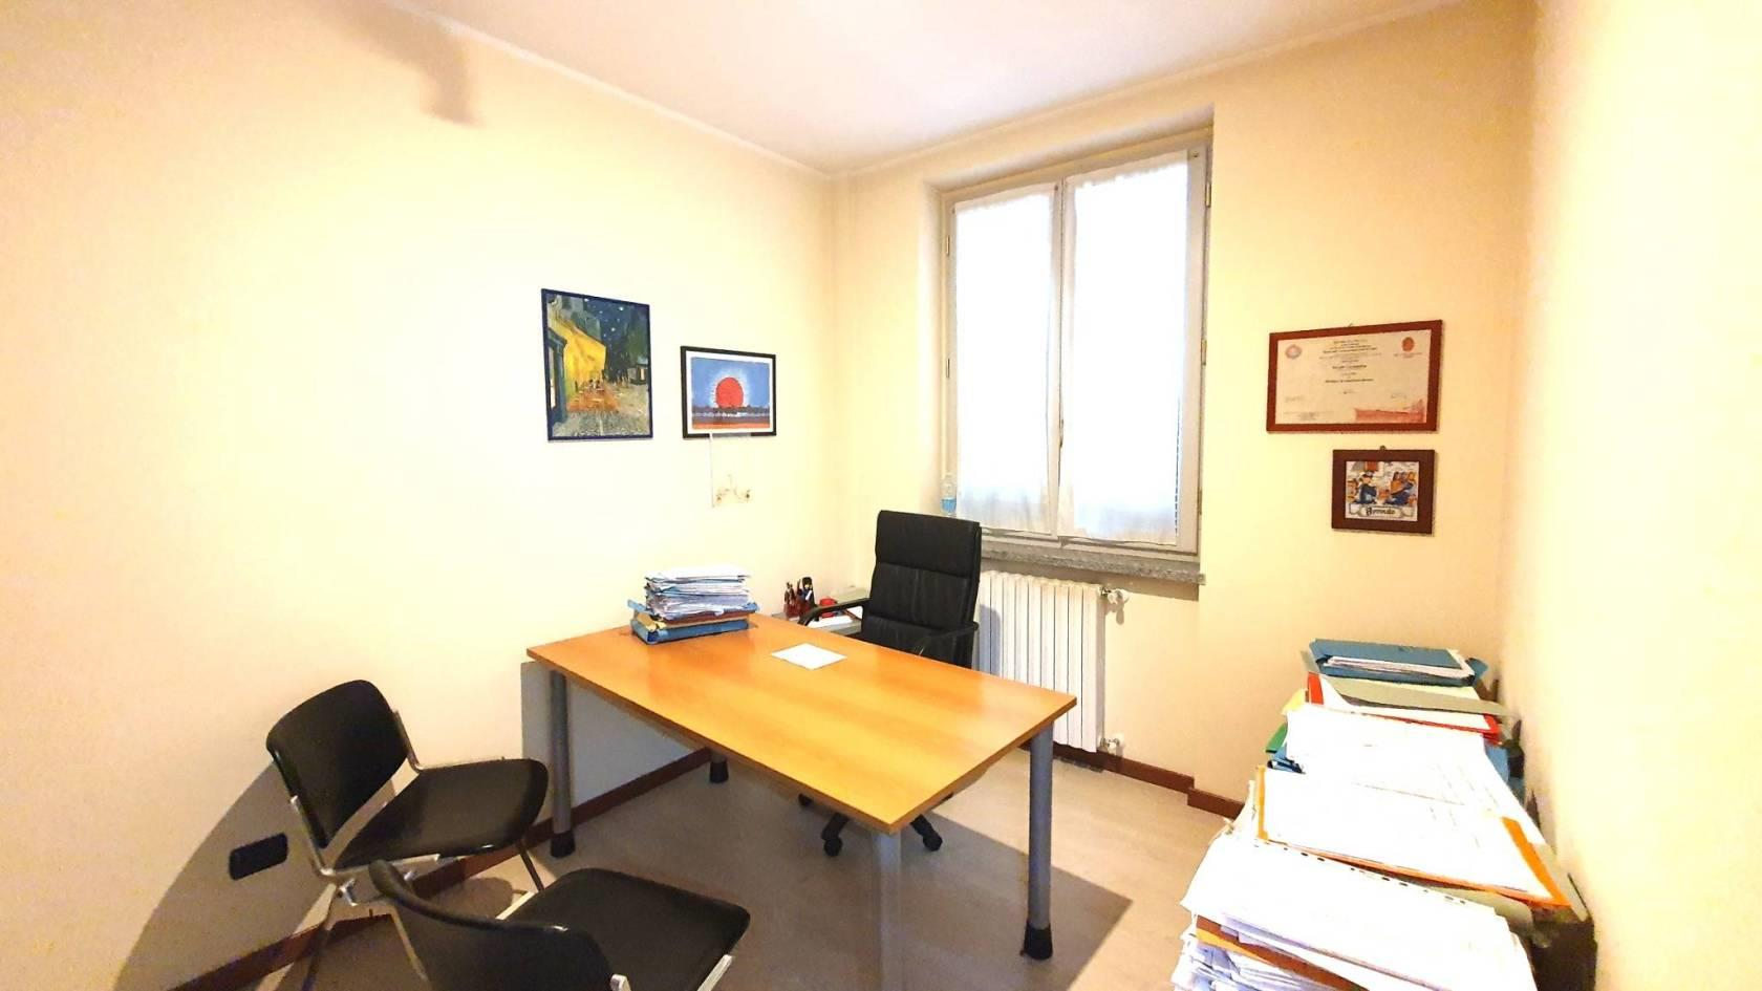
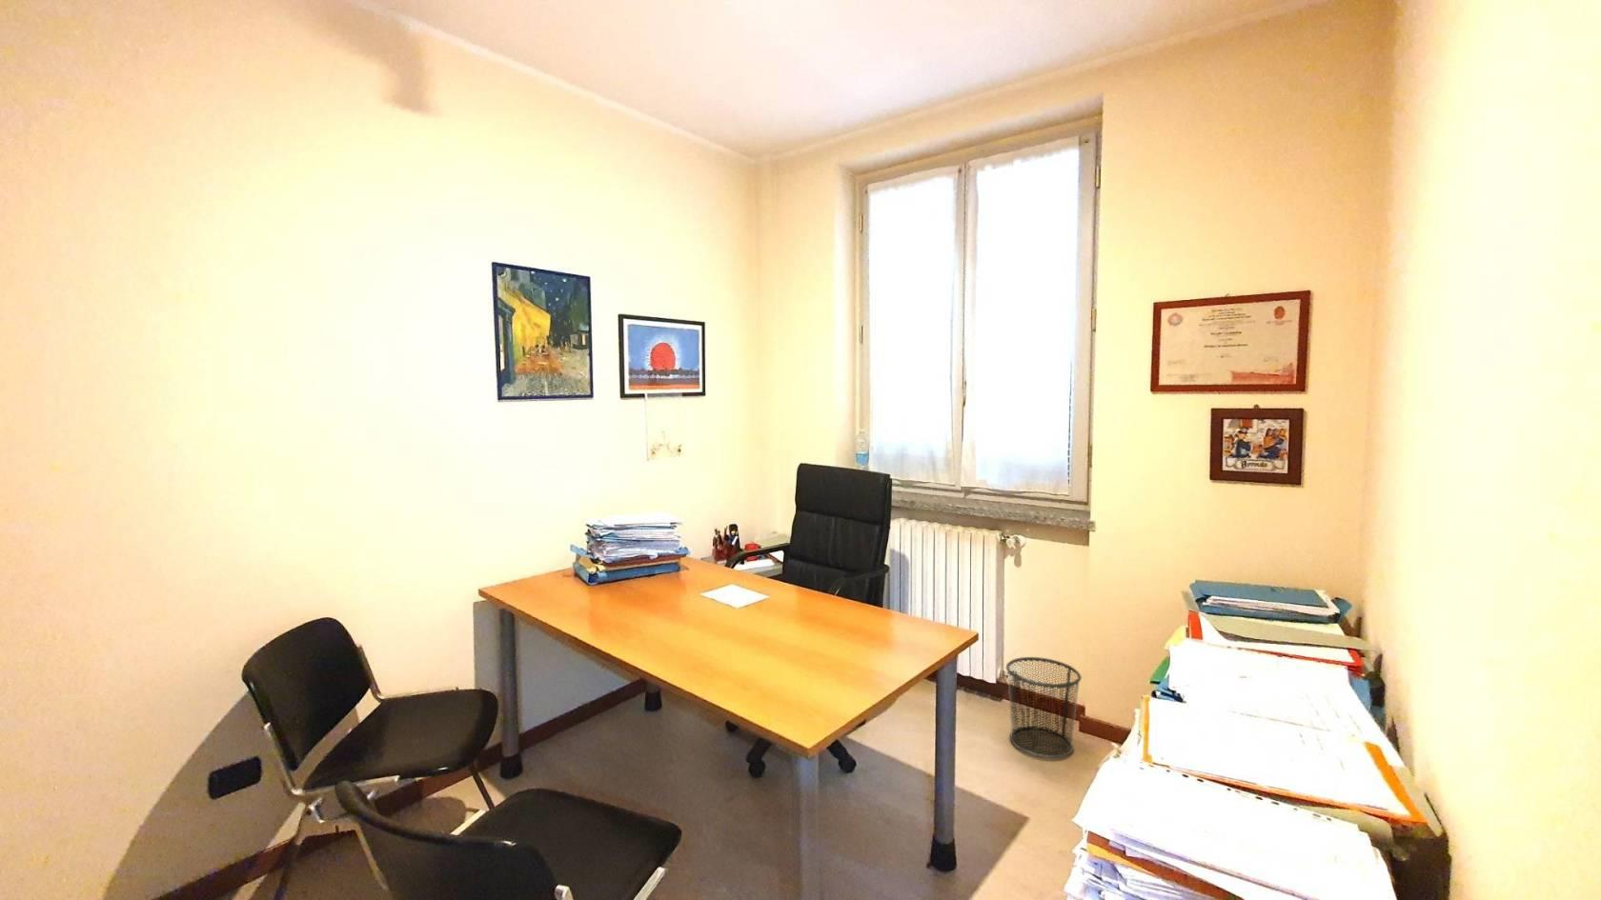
+ waste bin [1005,656,1083,759]
